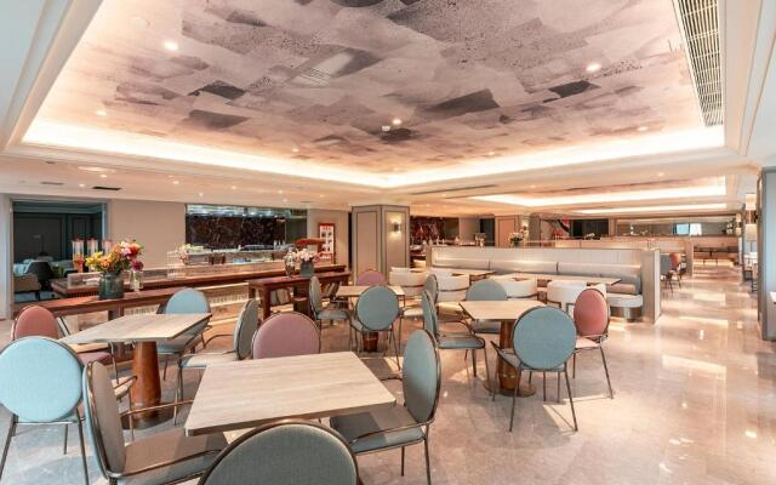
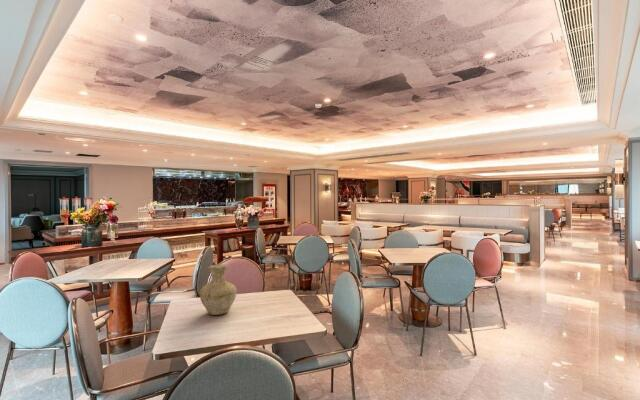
+ vase [199,263,238,316]
